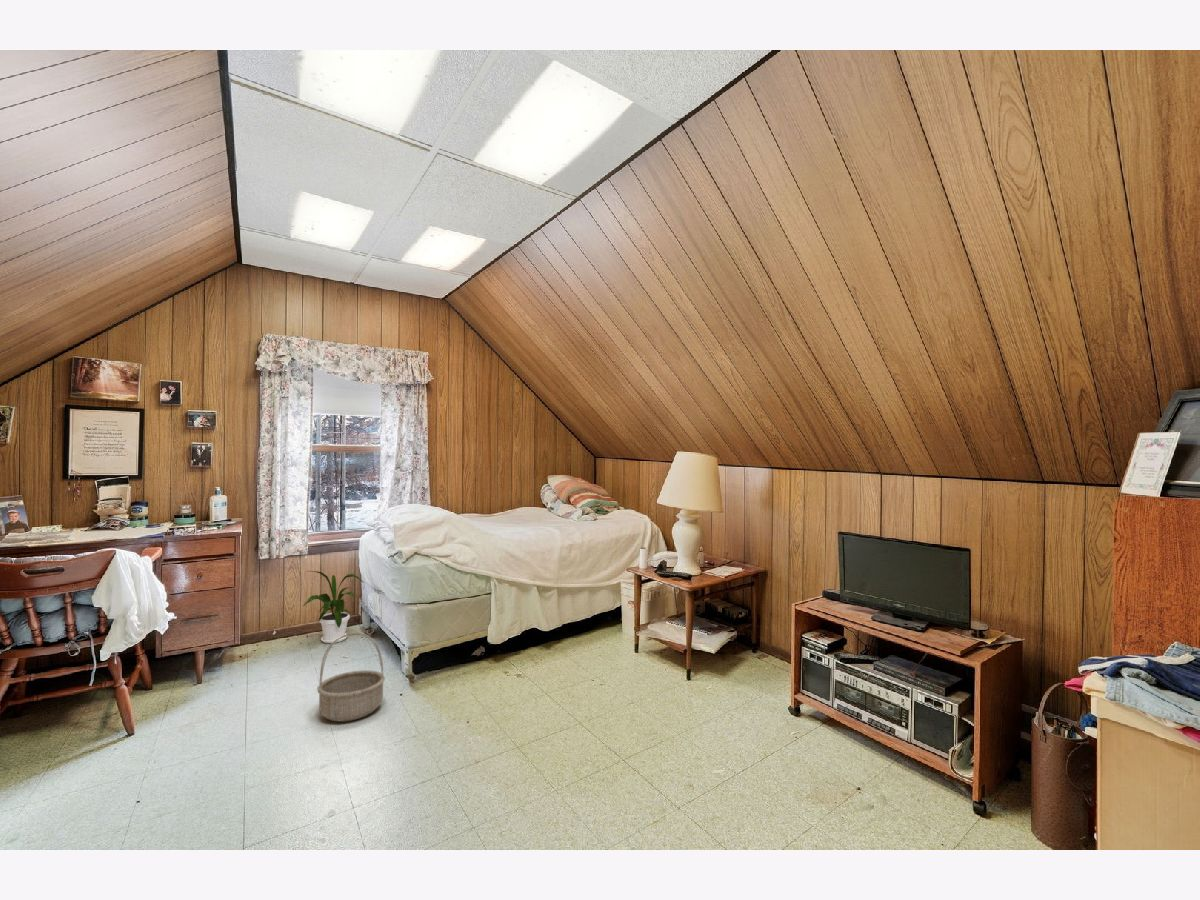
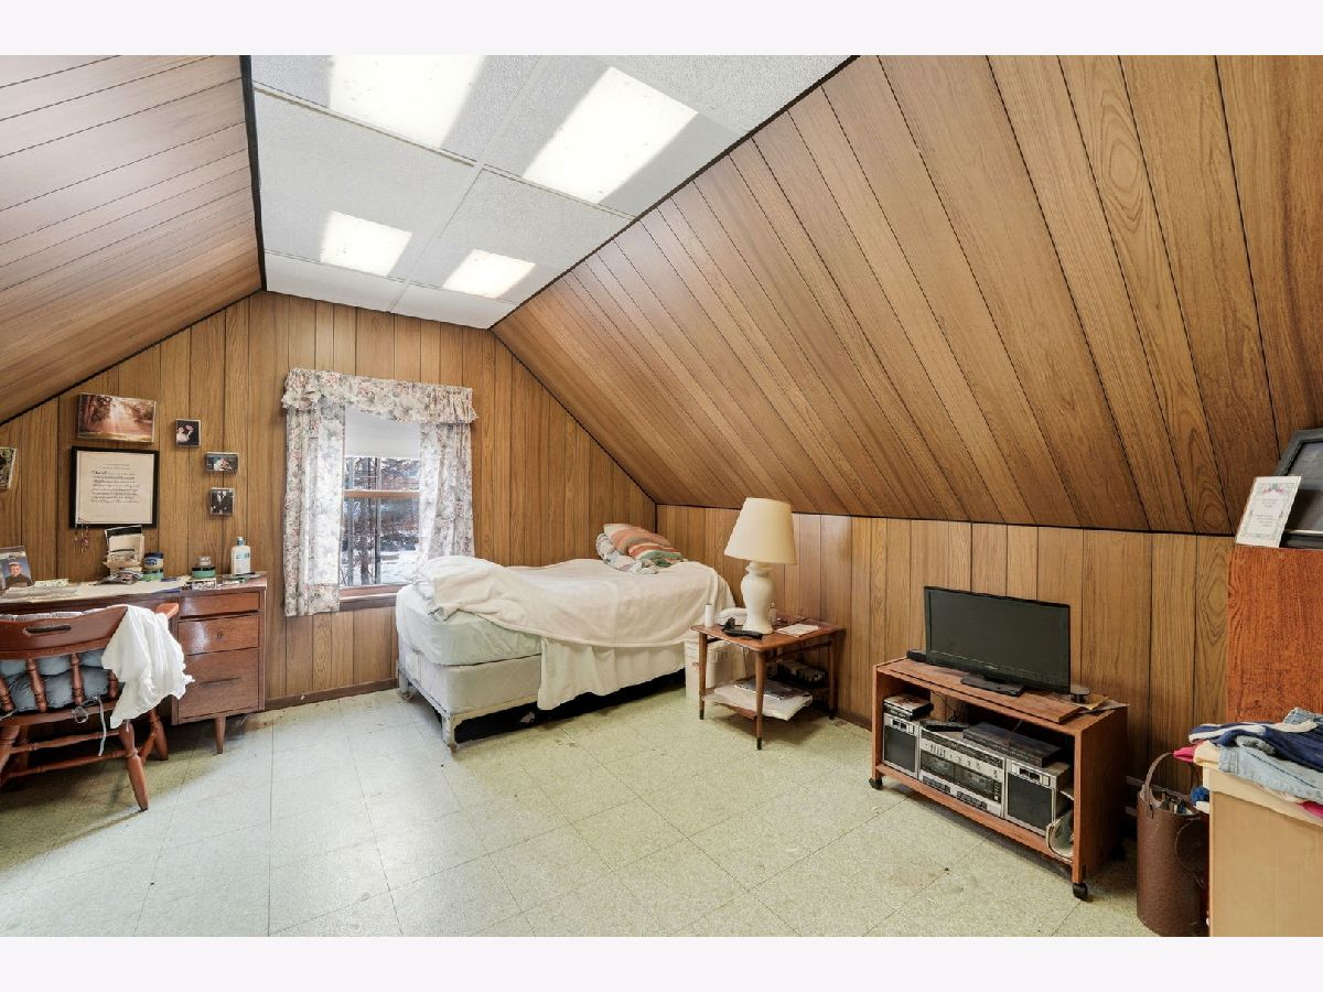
- house plant [302,570,365,644]
- basket [316,632,386,723]
